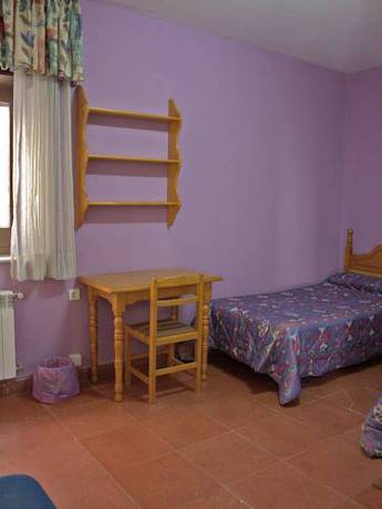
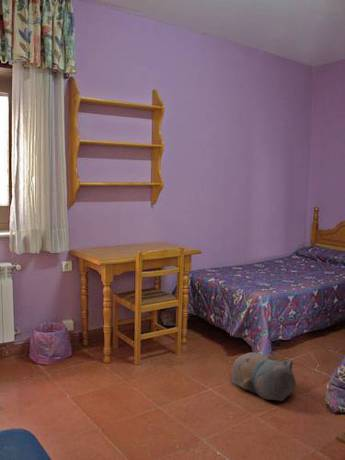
+ plush toy [229,351,297,402]
